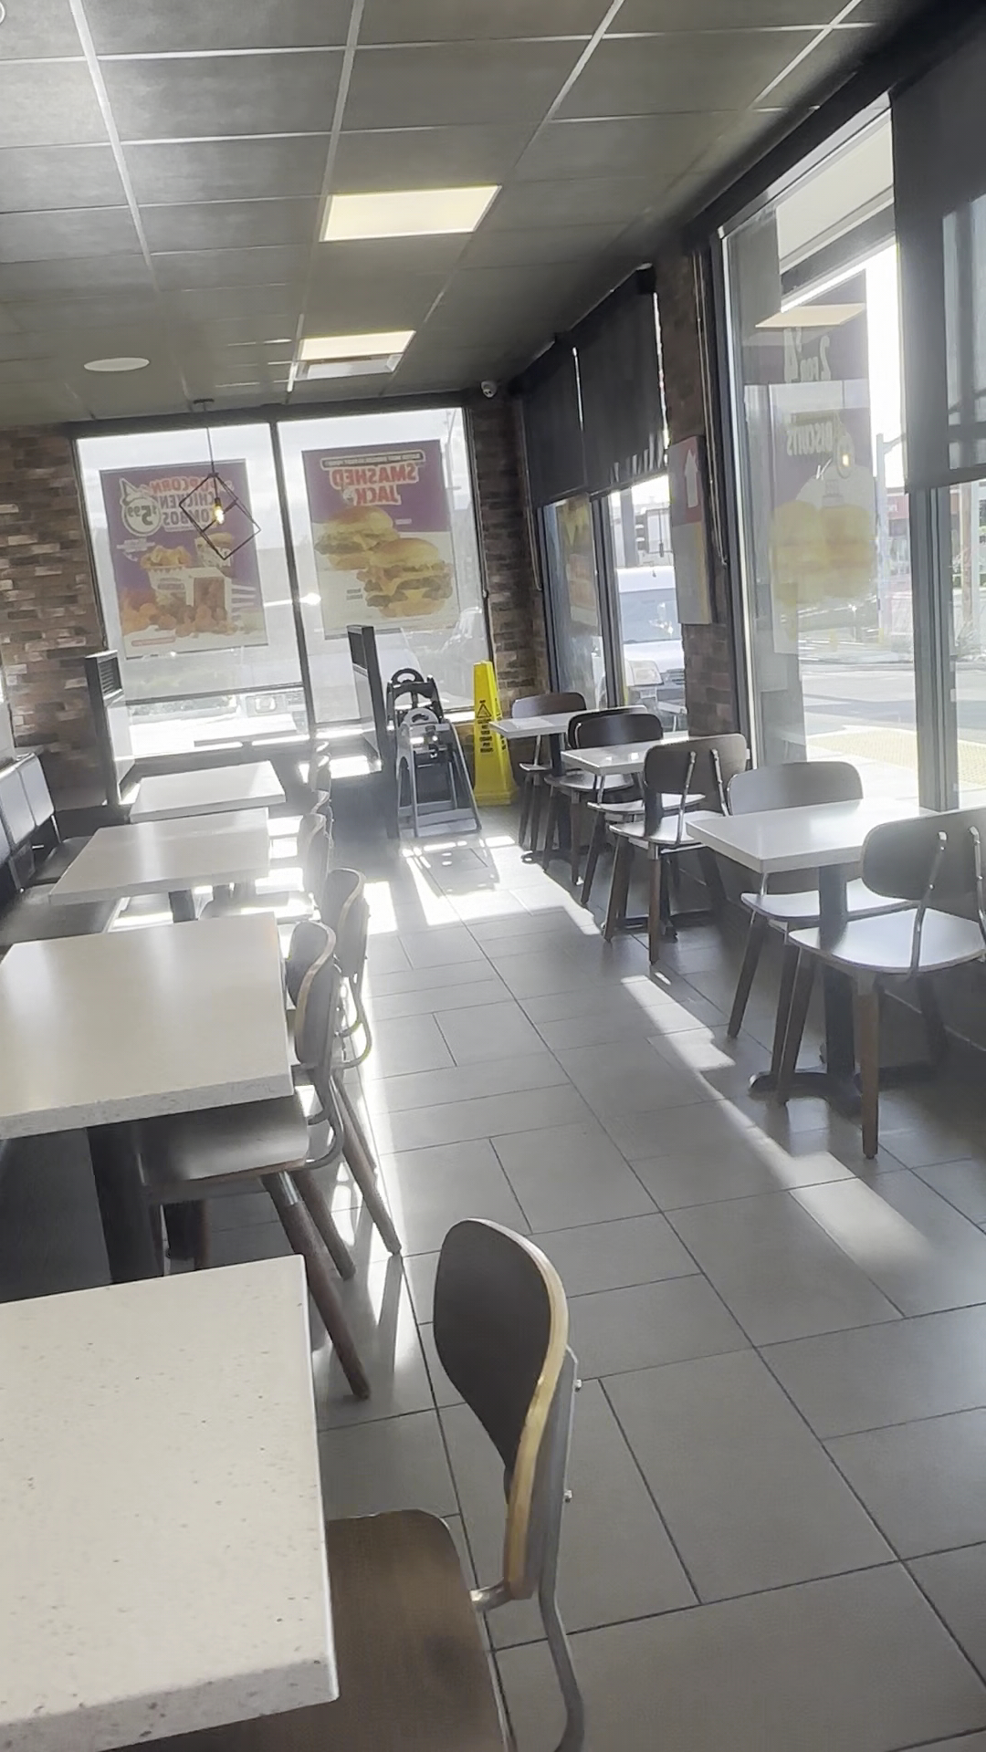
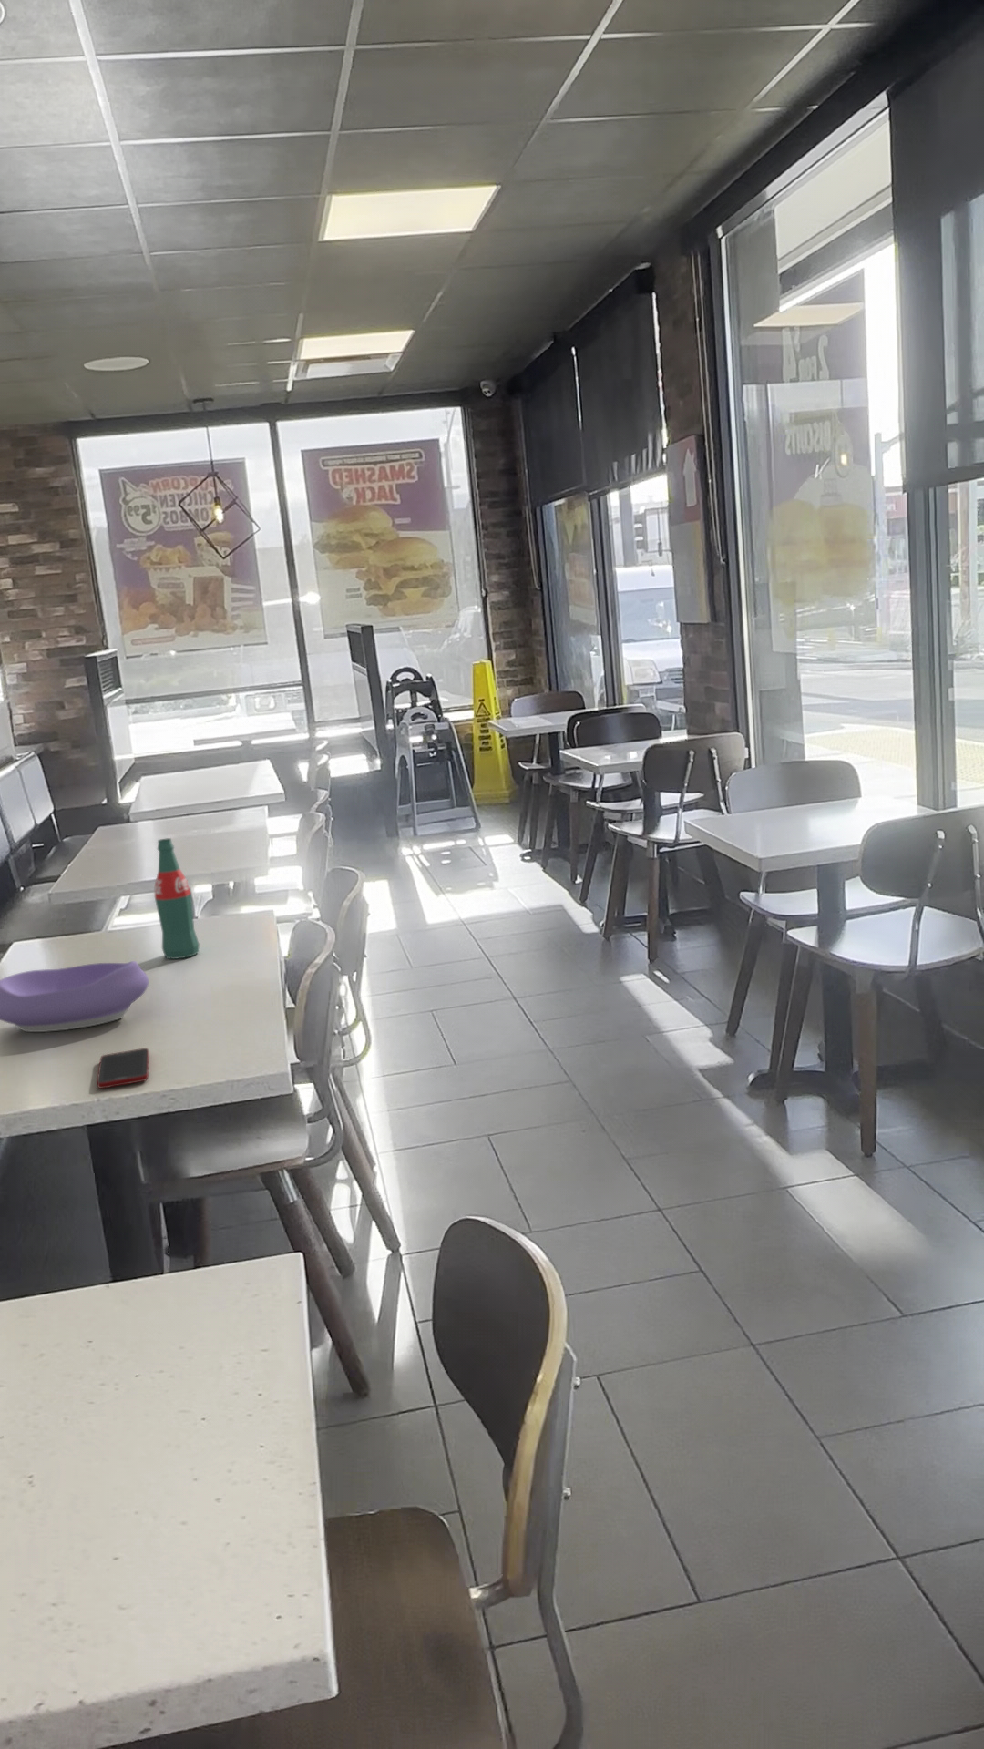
+ pop [154,837,201,960]
+ cell phone [96,1047,149,1090]
+ bowl [0,960,149,1033]
